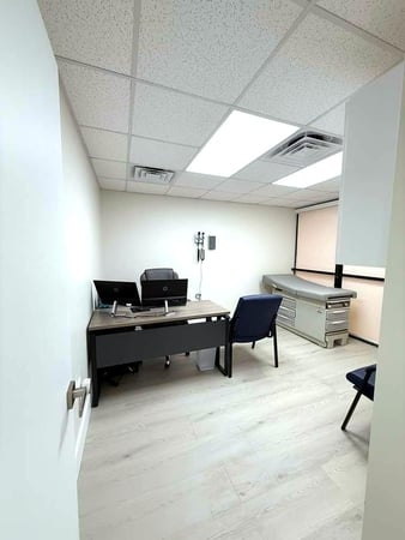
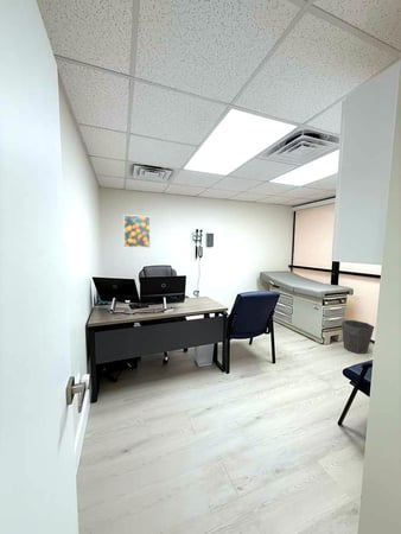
+ waste bin [340,319,376,355]
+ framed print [122,214,152,249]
